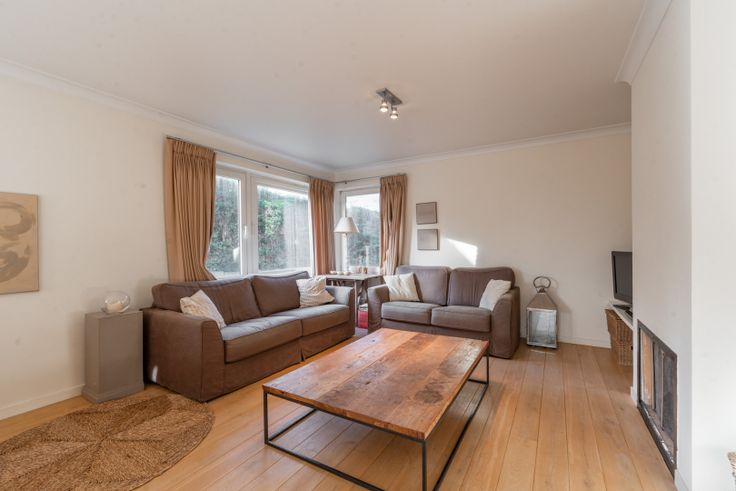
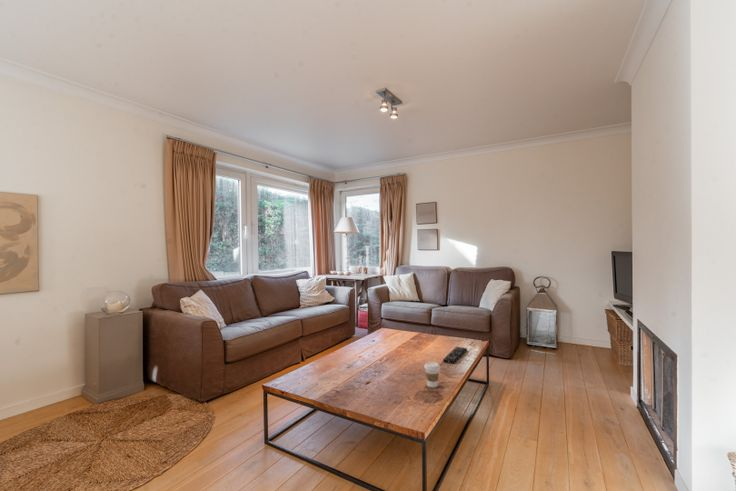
+ coffee cup [423,361,441,389]
+ remote control [442,346,468,365]
